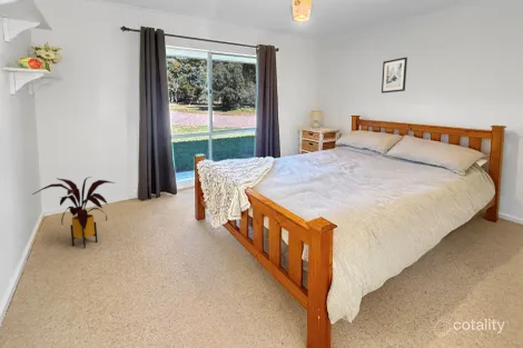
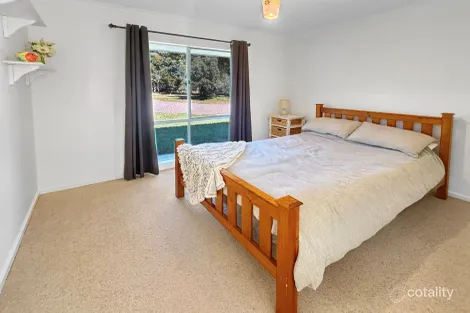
- house plant [31,176,116,249]
- wall art [381,57,408,95]
